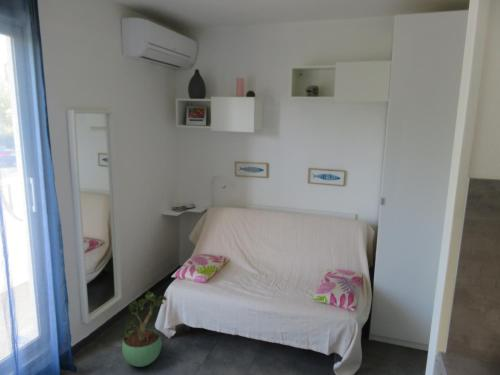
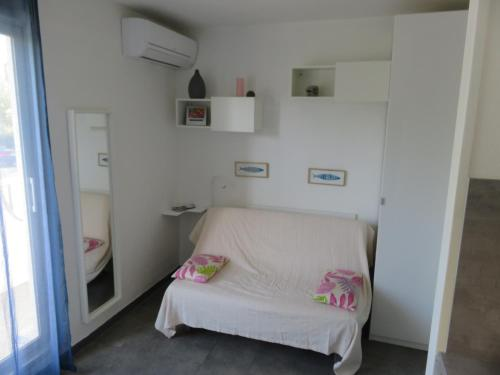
- potted plant [121,290,168,368]
